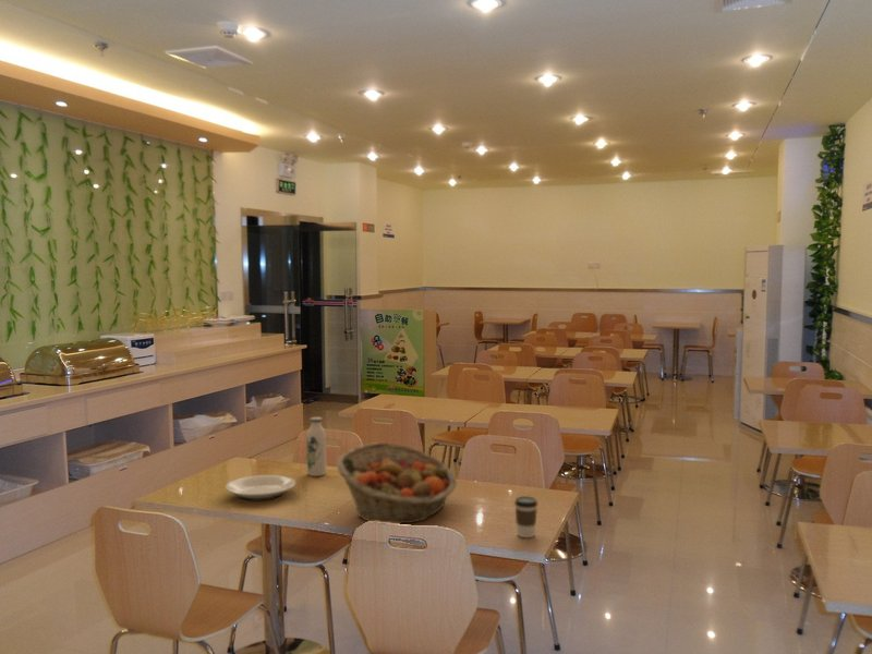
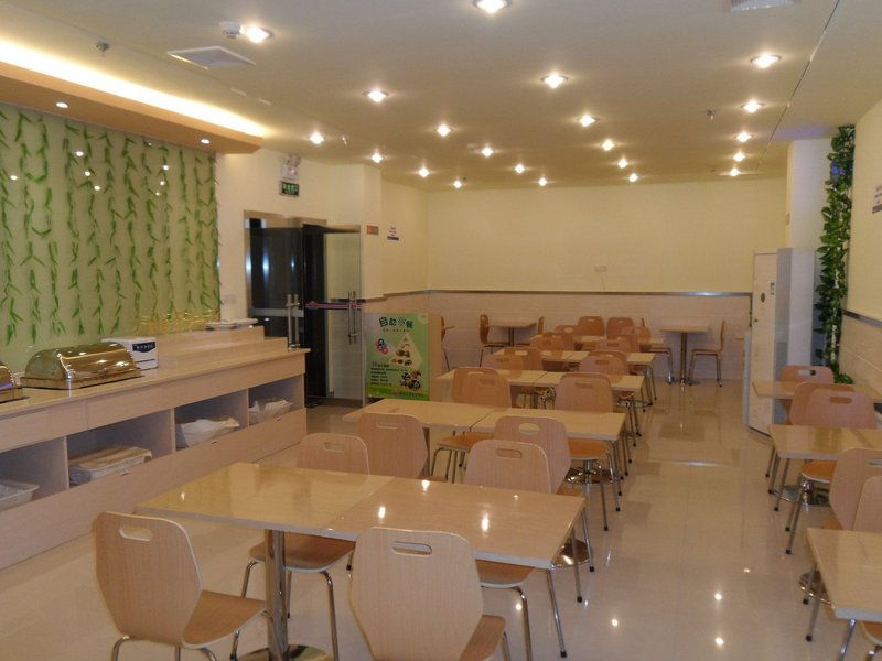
- fruit basket [336,441,458,524]
- plate [225,474,296,502]
- coffee cup [513,495,538,538]
- water bottle [305,416,327,477]
